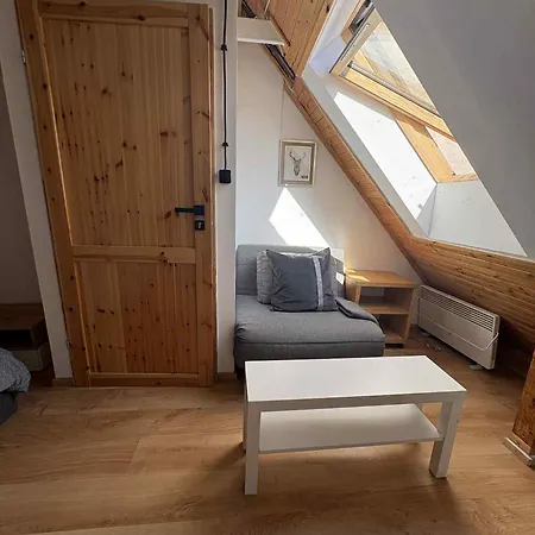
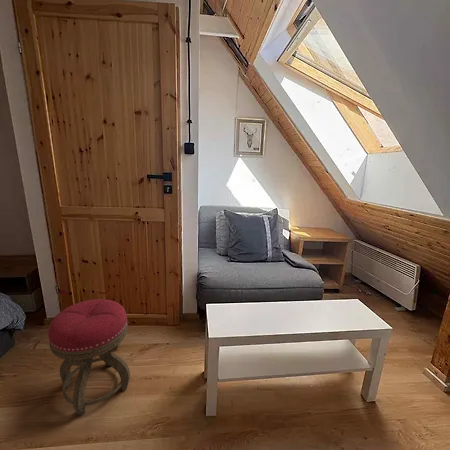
+ stool [47,298,131,416]
